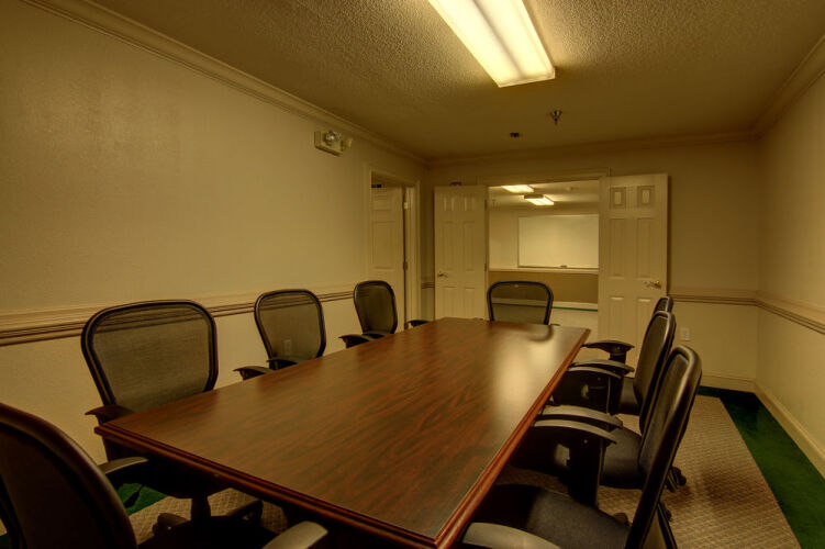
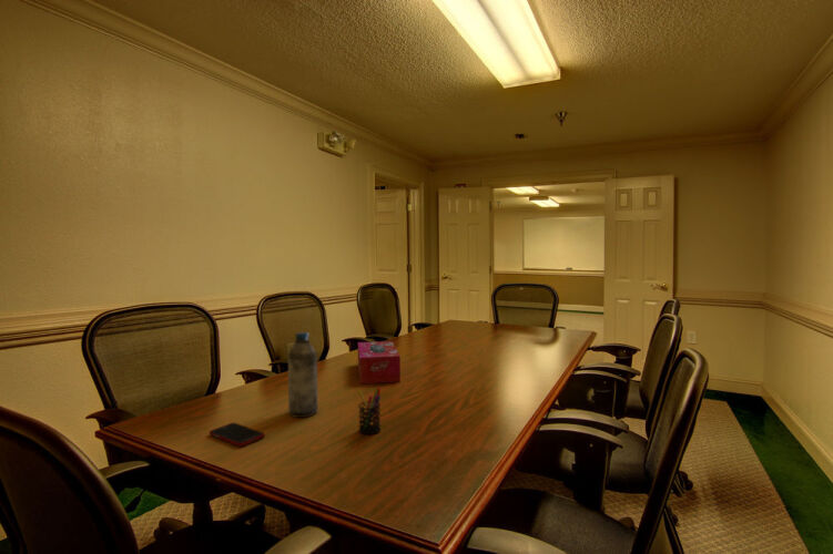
+ water bottle [287,331,319,419]
+ cell phone [209,422,266,448]
+ pen holder [356,386,382,435]
+ tissue box [357,340,402,384]
